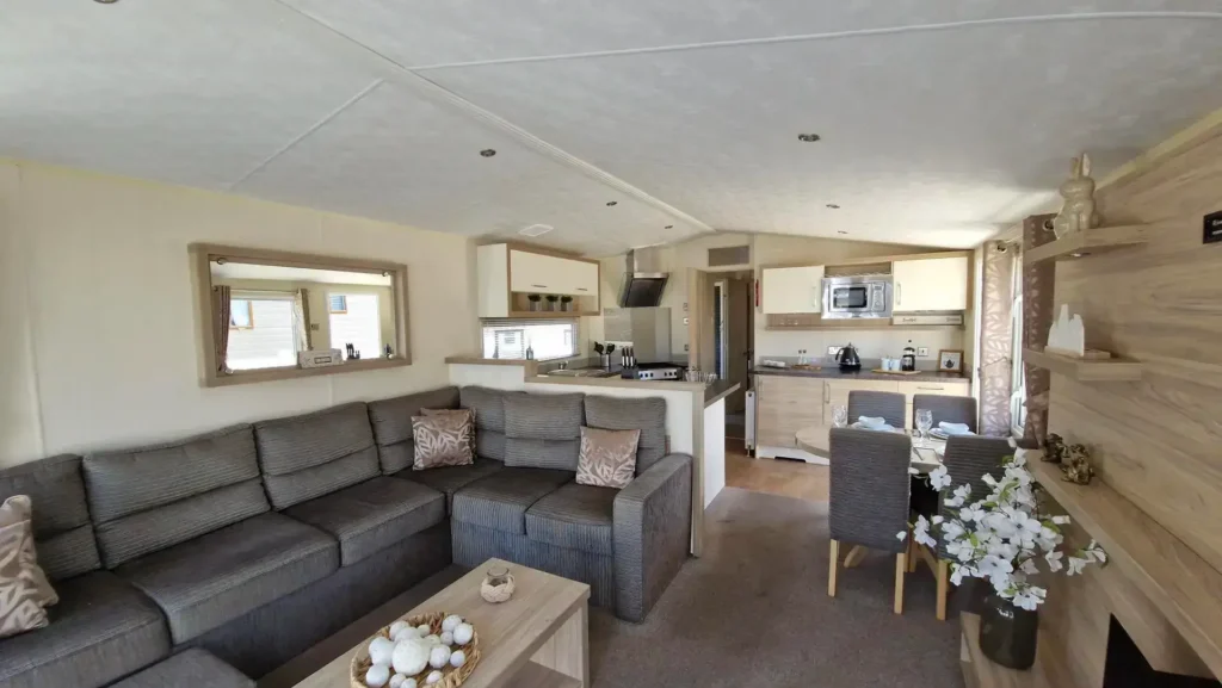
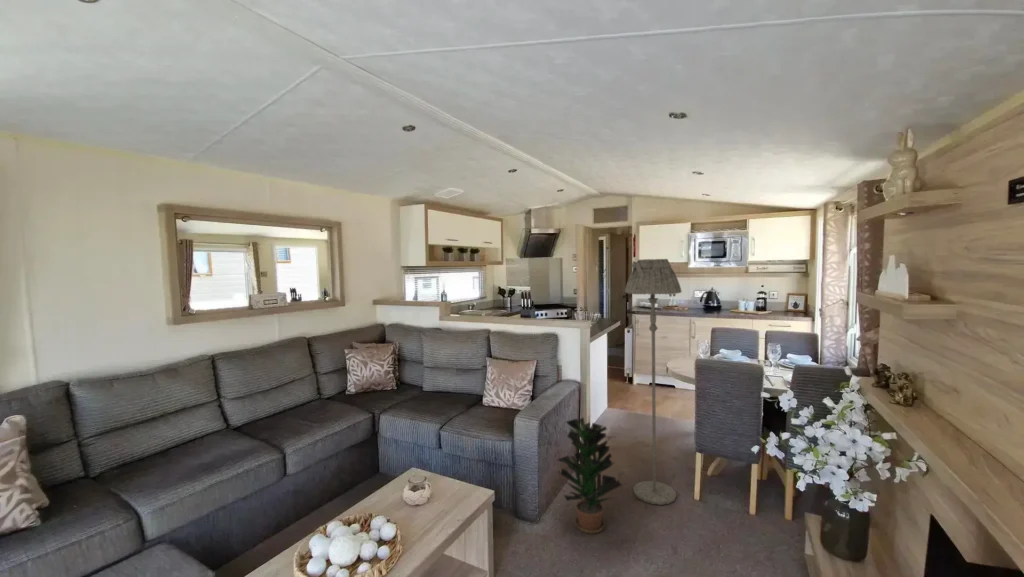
+ floor lamp [624,258,683,506]
+ potted plant [557,416,623,535]
